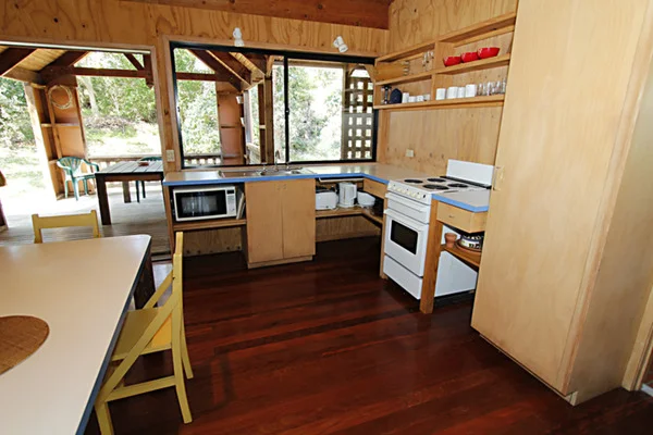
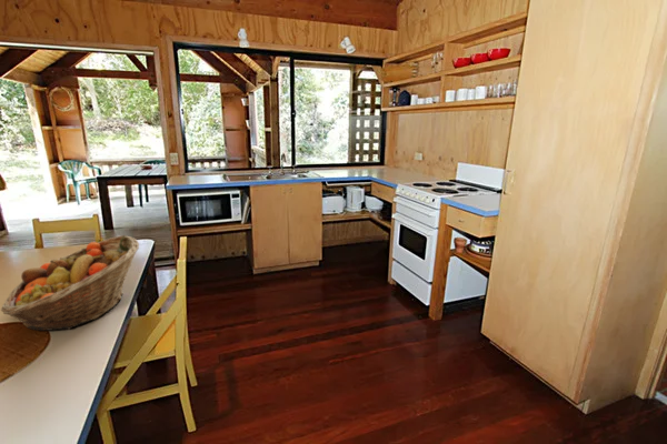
+ fruit basket [0,234,140,332]
